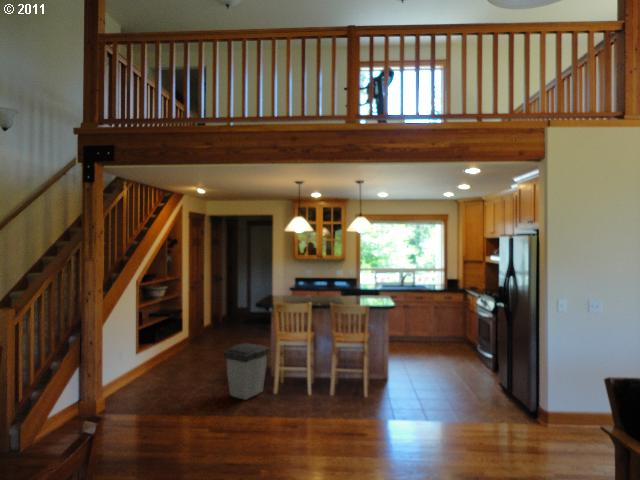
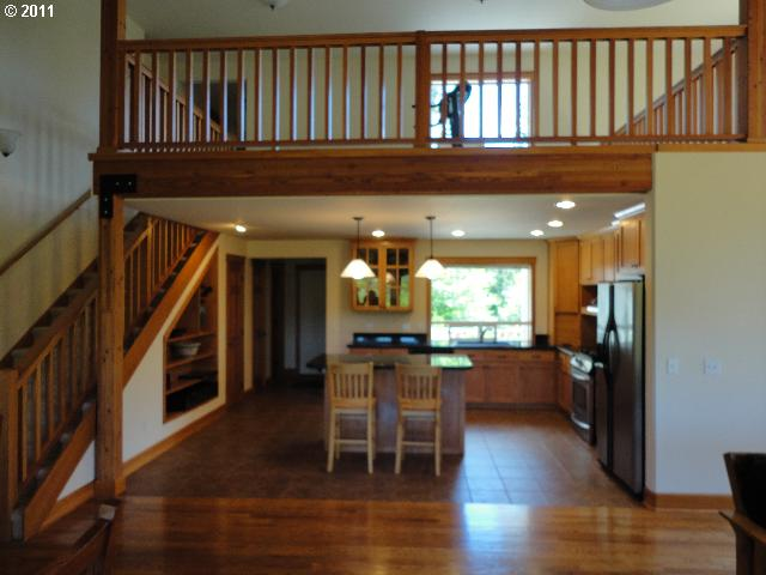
- trash can [222,342,271,401]
